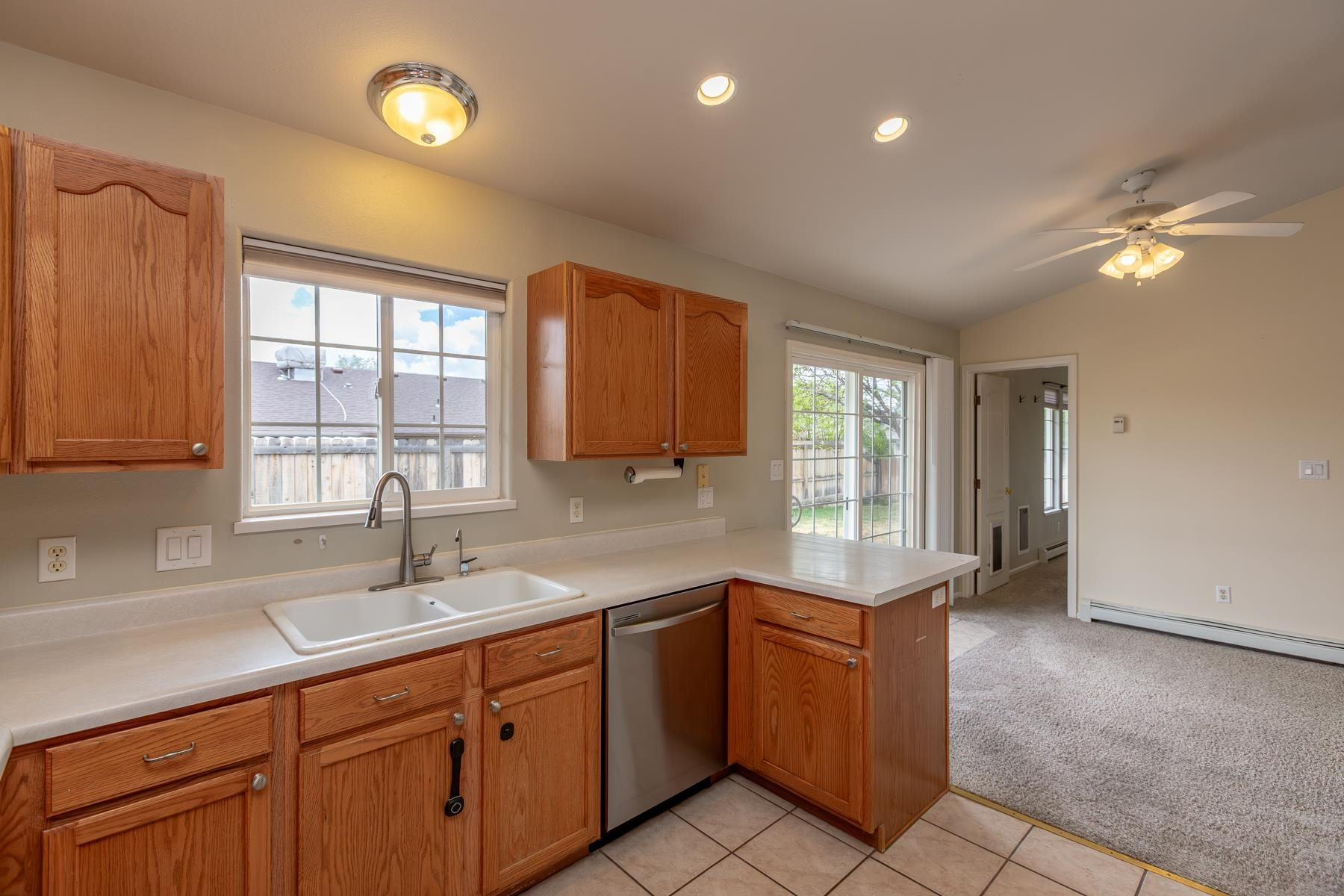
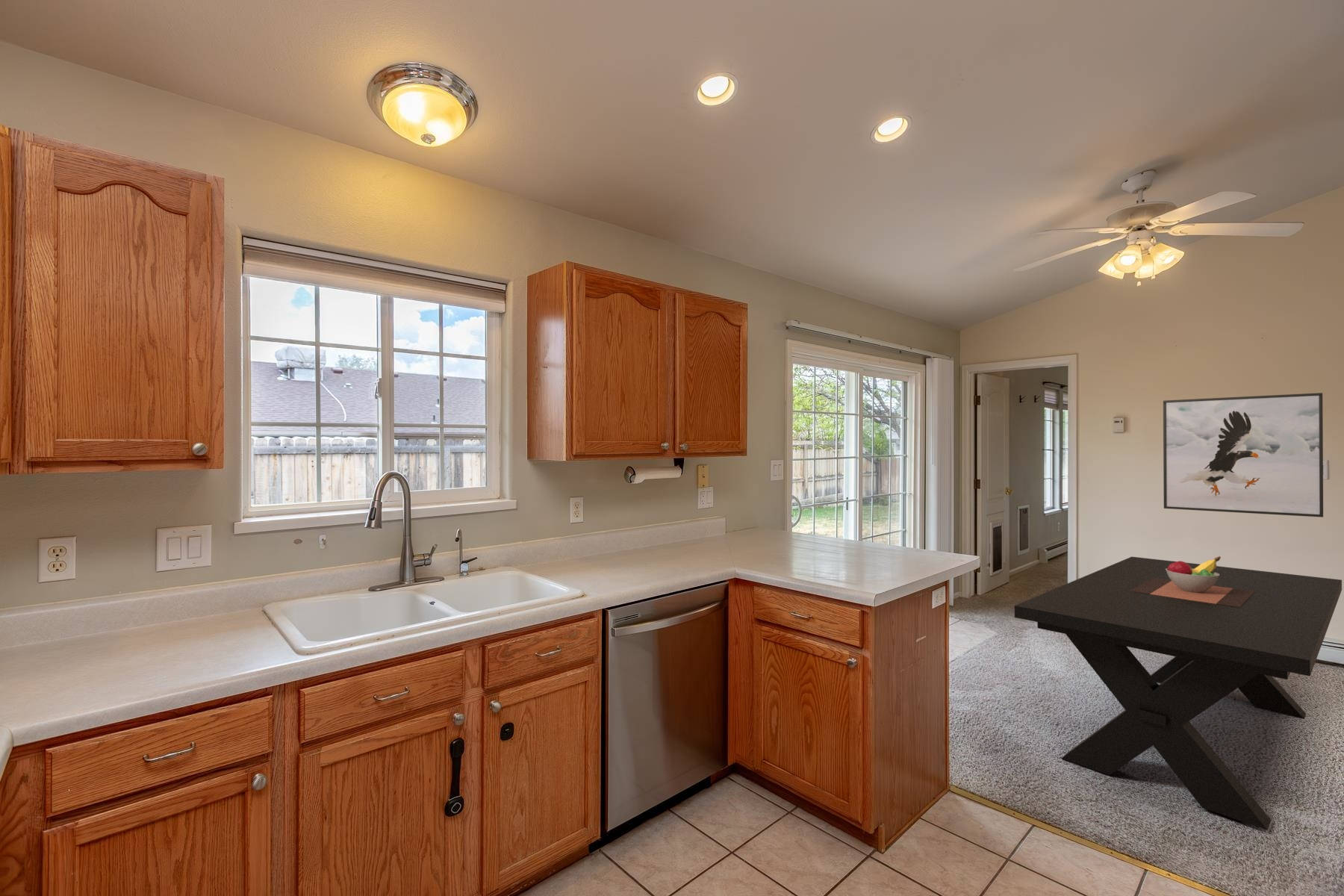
+ dining table [1014,556,1343,831]
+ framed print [1163,392,1324,518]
